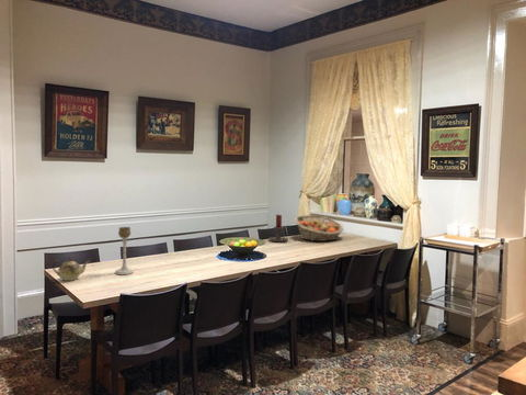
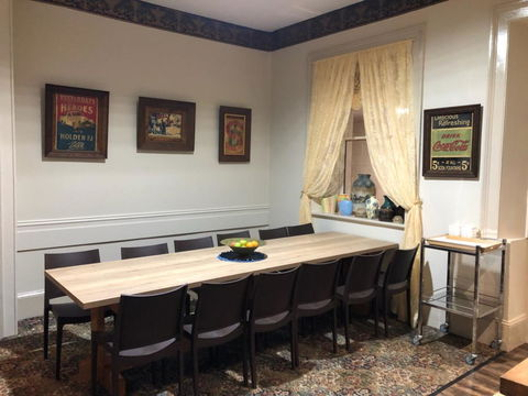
- fruit basket [294,214,344,242]
- candle holder [114,226,135,275]
- candle holder [267,214,289,244]
- teapot [52,257,91,282]
